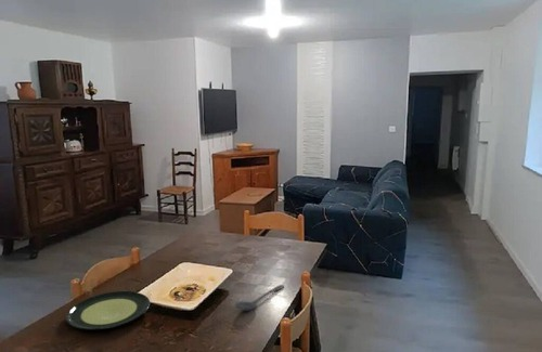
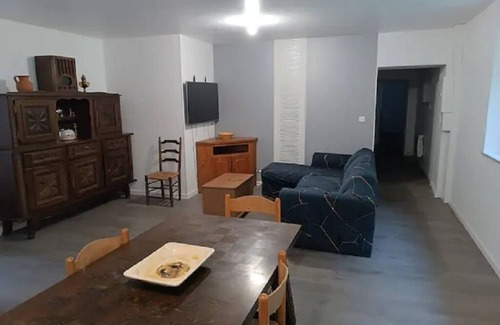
- plate [65,290,151,330]
- stirrer [233,284,285,312]
